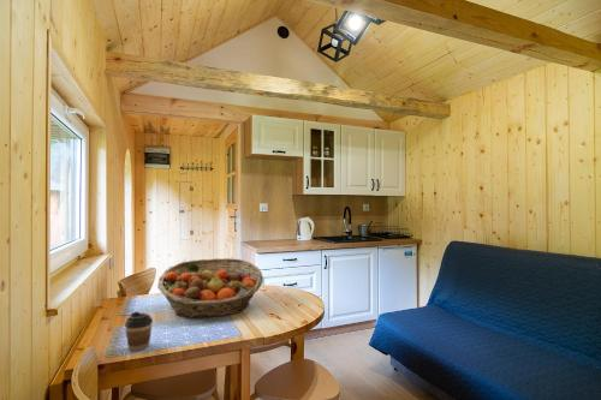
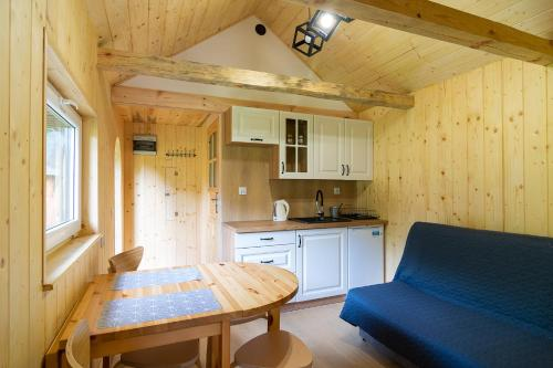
- coffee cup [124,310,154,352]
- fruit basket [156,257,264,318]
